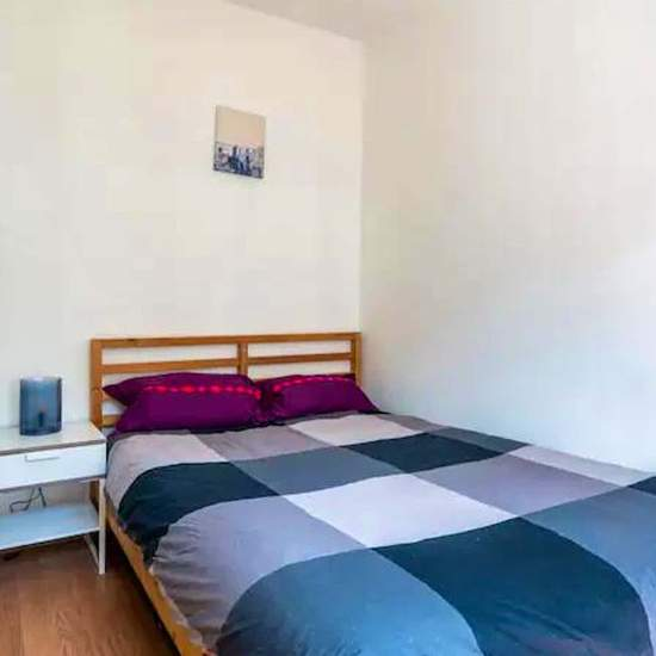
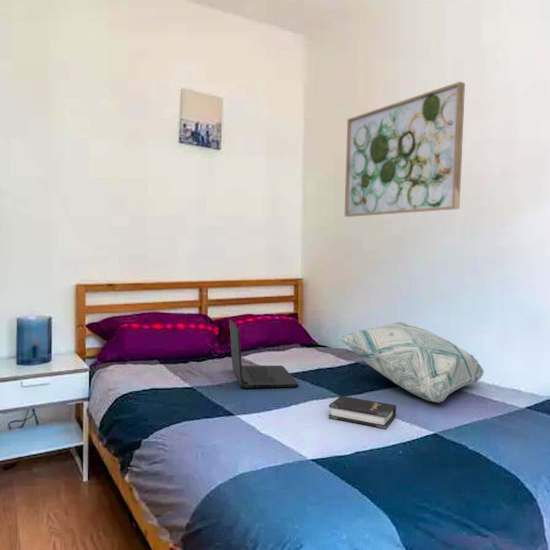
+ decorative pillow [338,321,485,403]
+ wall art [344,81,466,218]
+ laptop [229,319,299,389]
+ hardback book [328,395,397,430]
